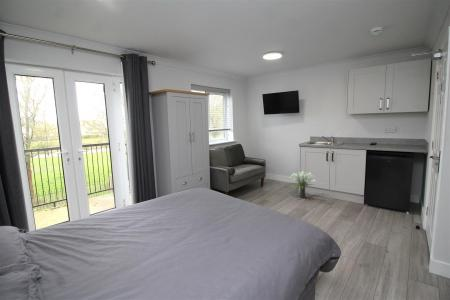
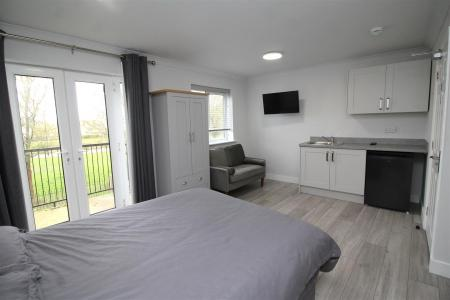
- potted plant [289,170,317,199]
